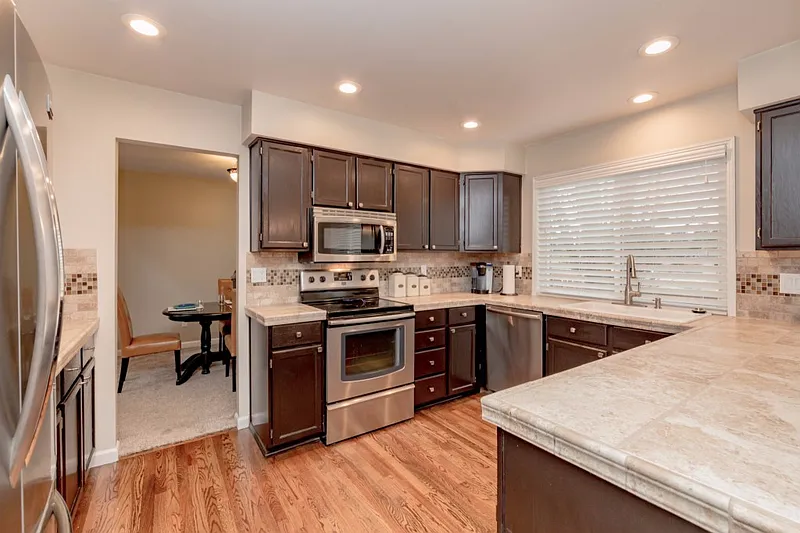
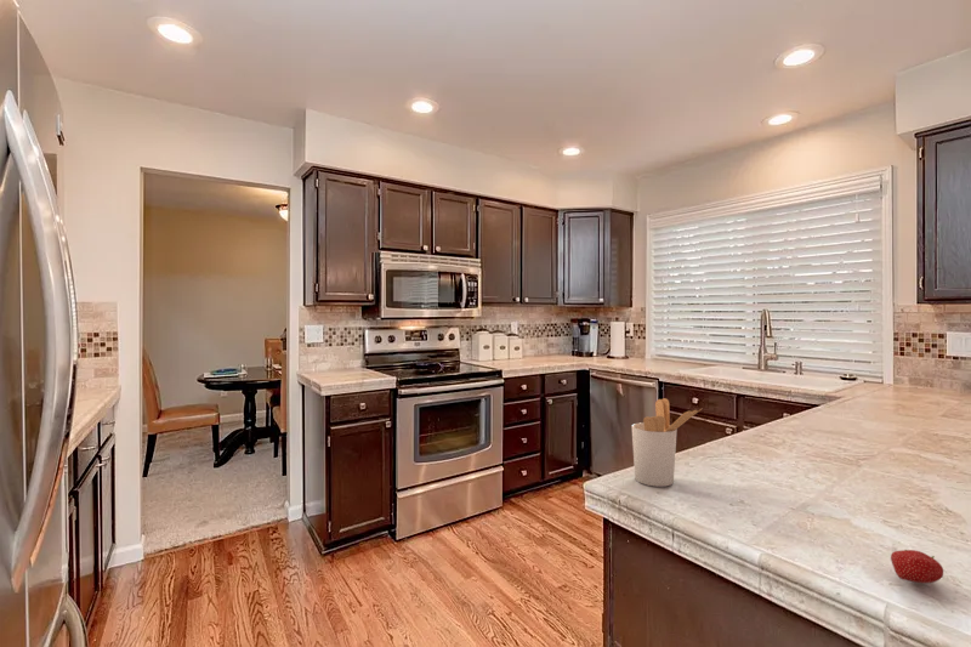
+ fruit [890,549,944,584]
+ utensil holder [631,397,703,488]
